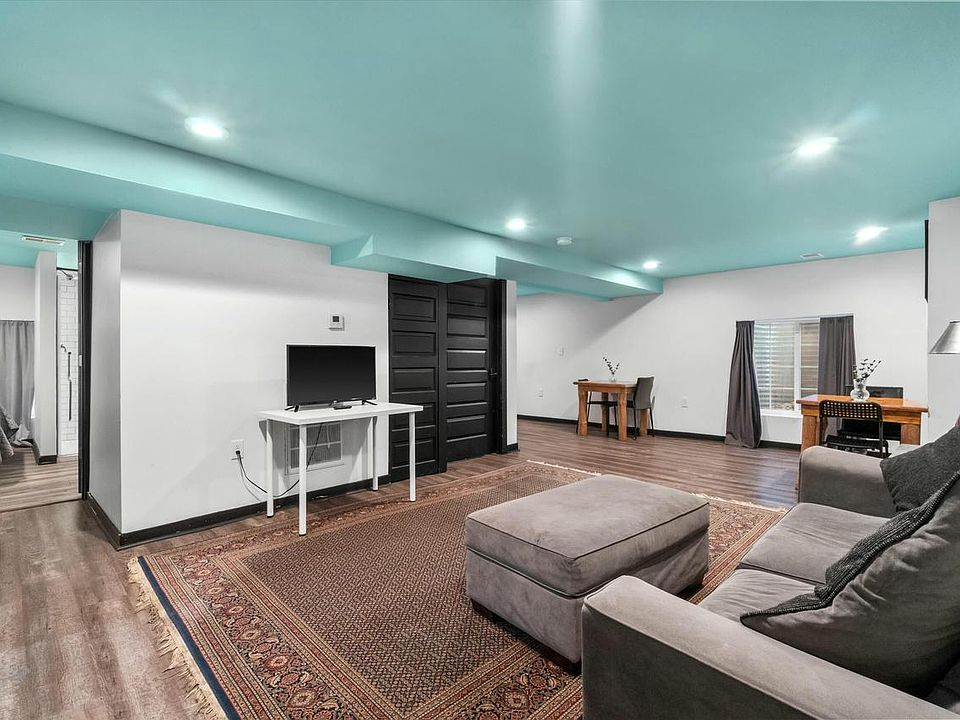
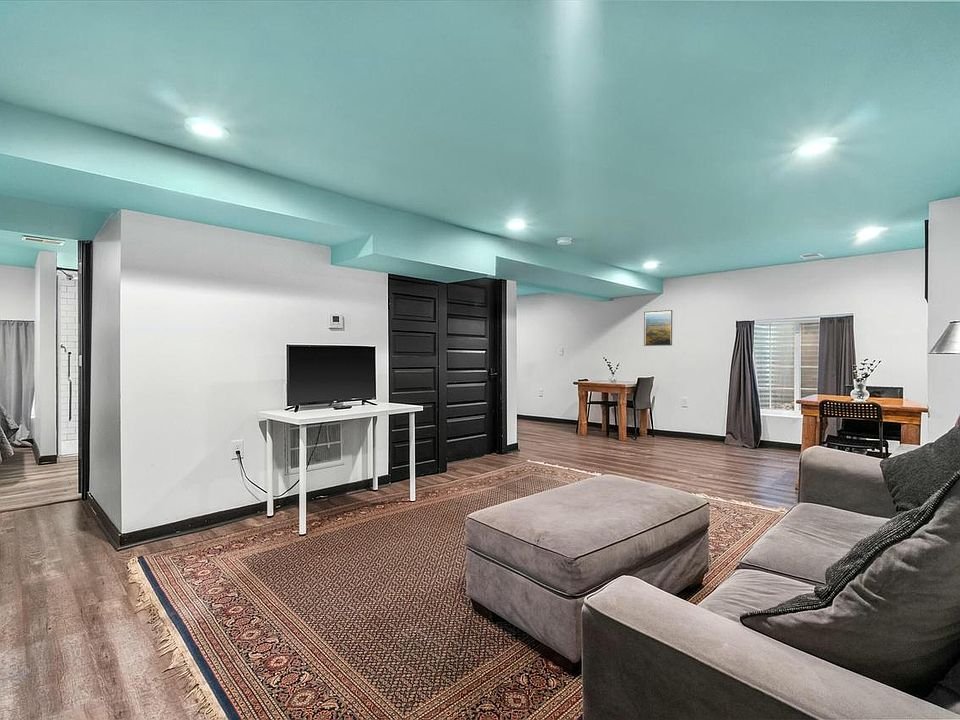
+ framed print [643,309,673,347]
